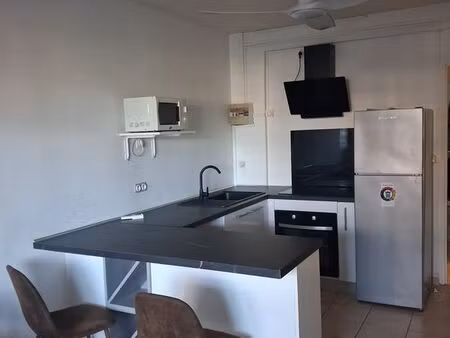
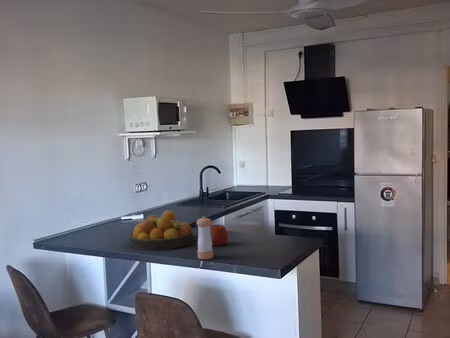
+ fruit bowl [127,209,194,251]
+ apple [210,224,229,246]
+ pepper shaker [196,216,214,260]
